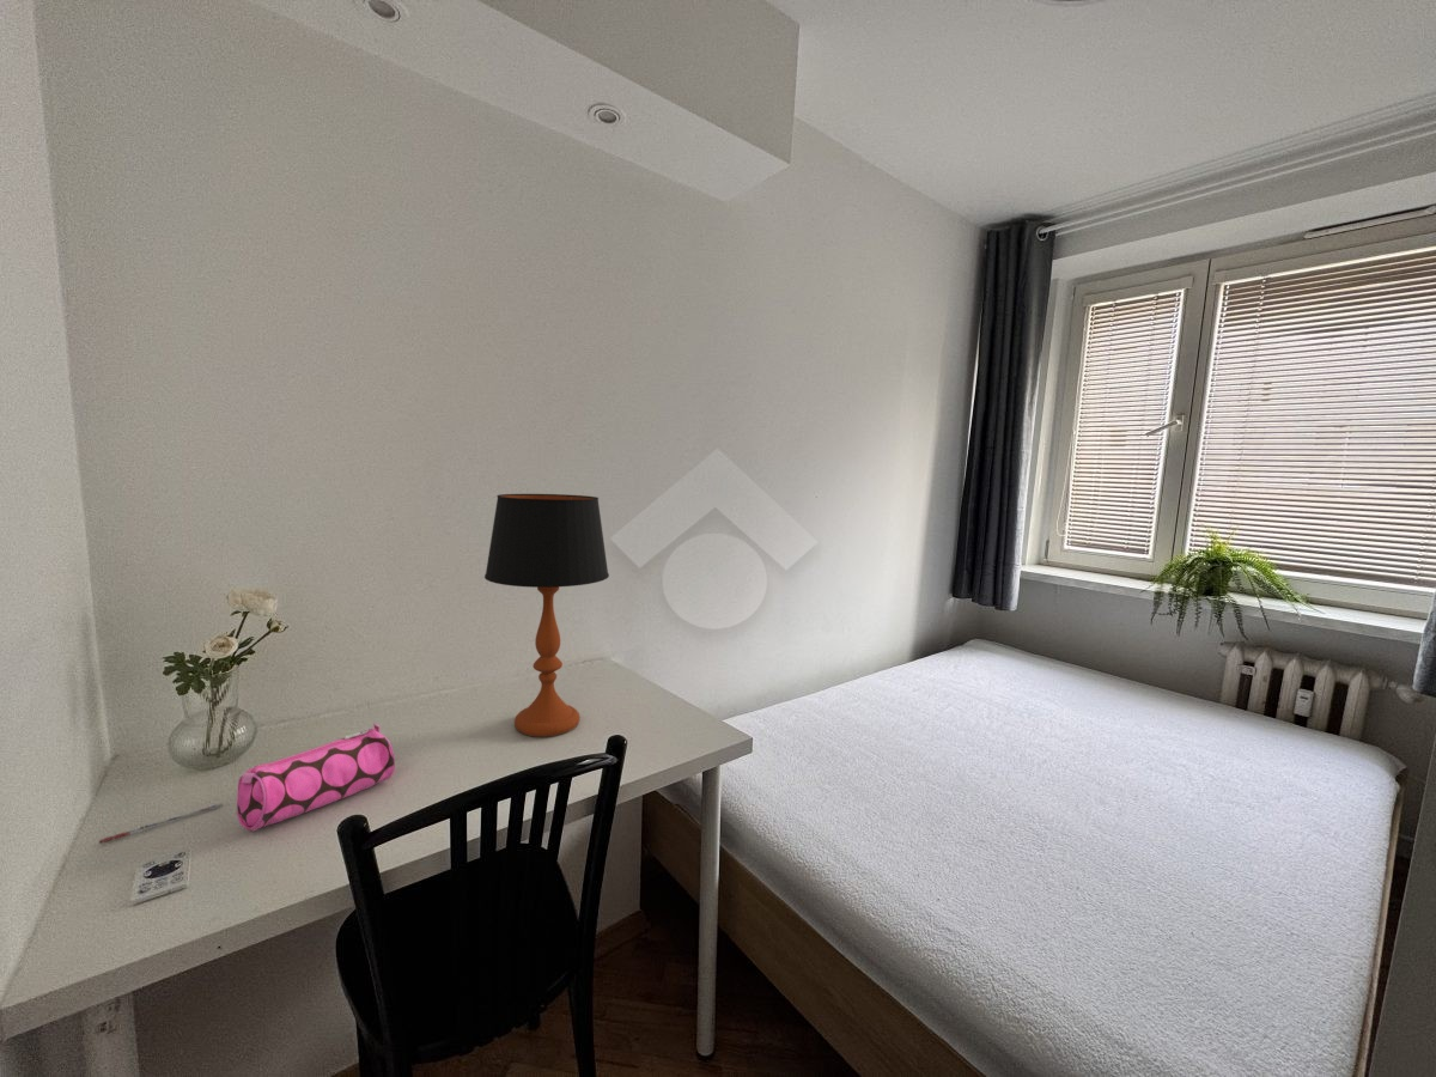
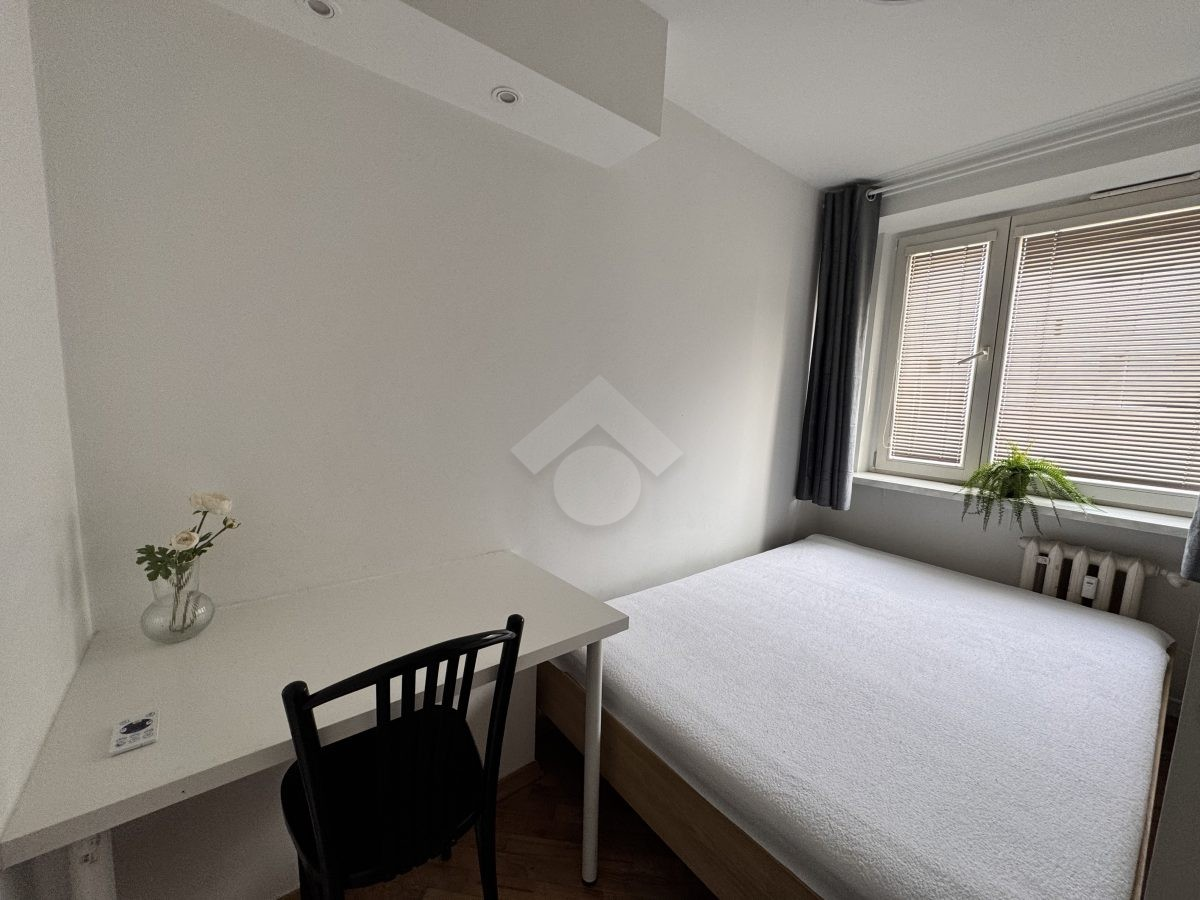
- pencil case [236,723,396,832]
- table lamp [483,493,610,738]
- pen [98,803,224,845]
